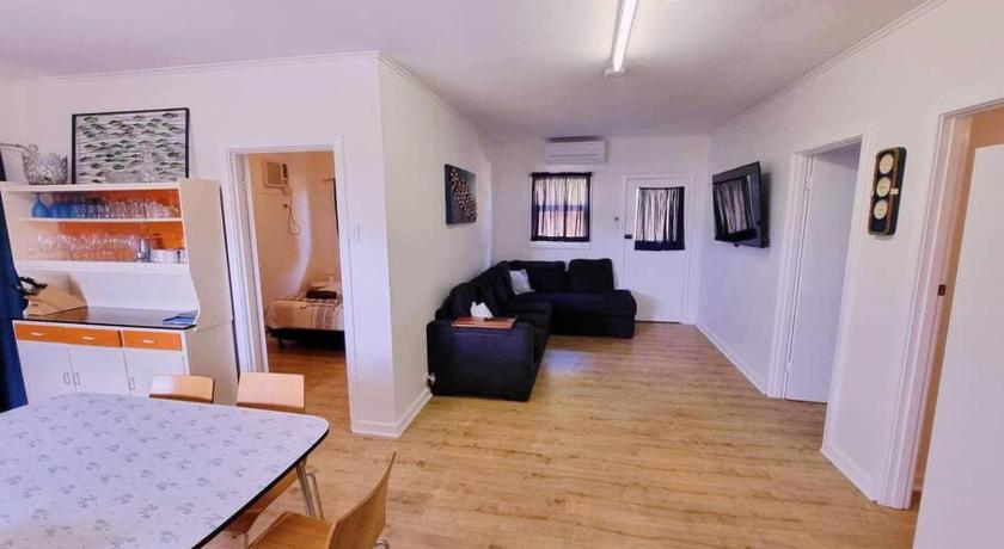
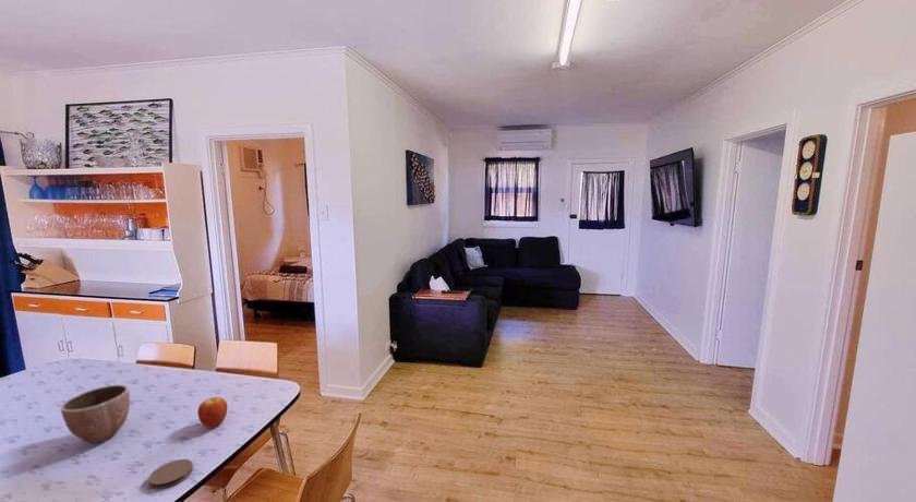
+ decorative bowl [59,383,131,444]
+ fruit [197,396,229,429]
+ coaster [147,458,194,490]
